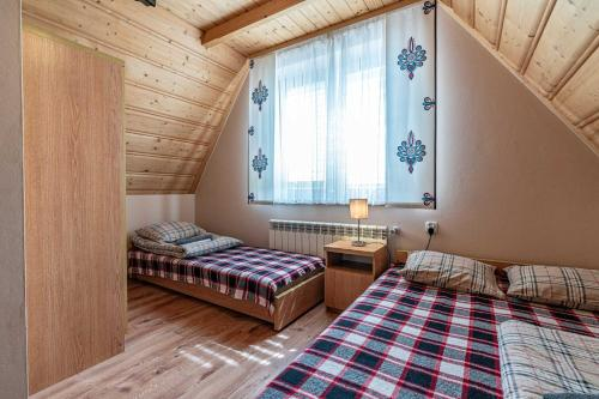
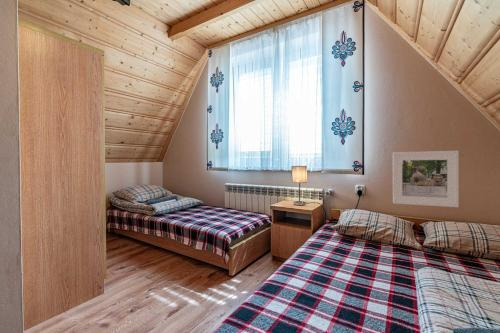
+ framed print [392,150,460,208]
